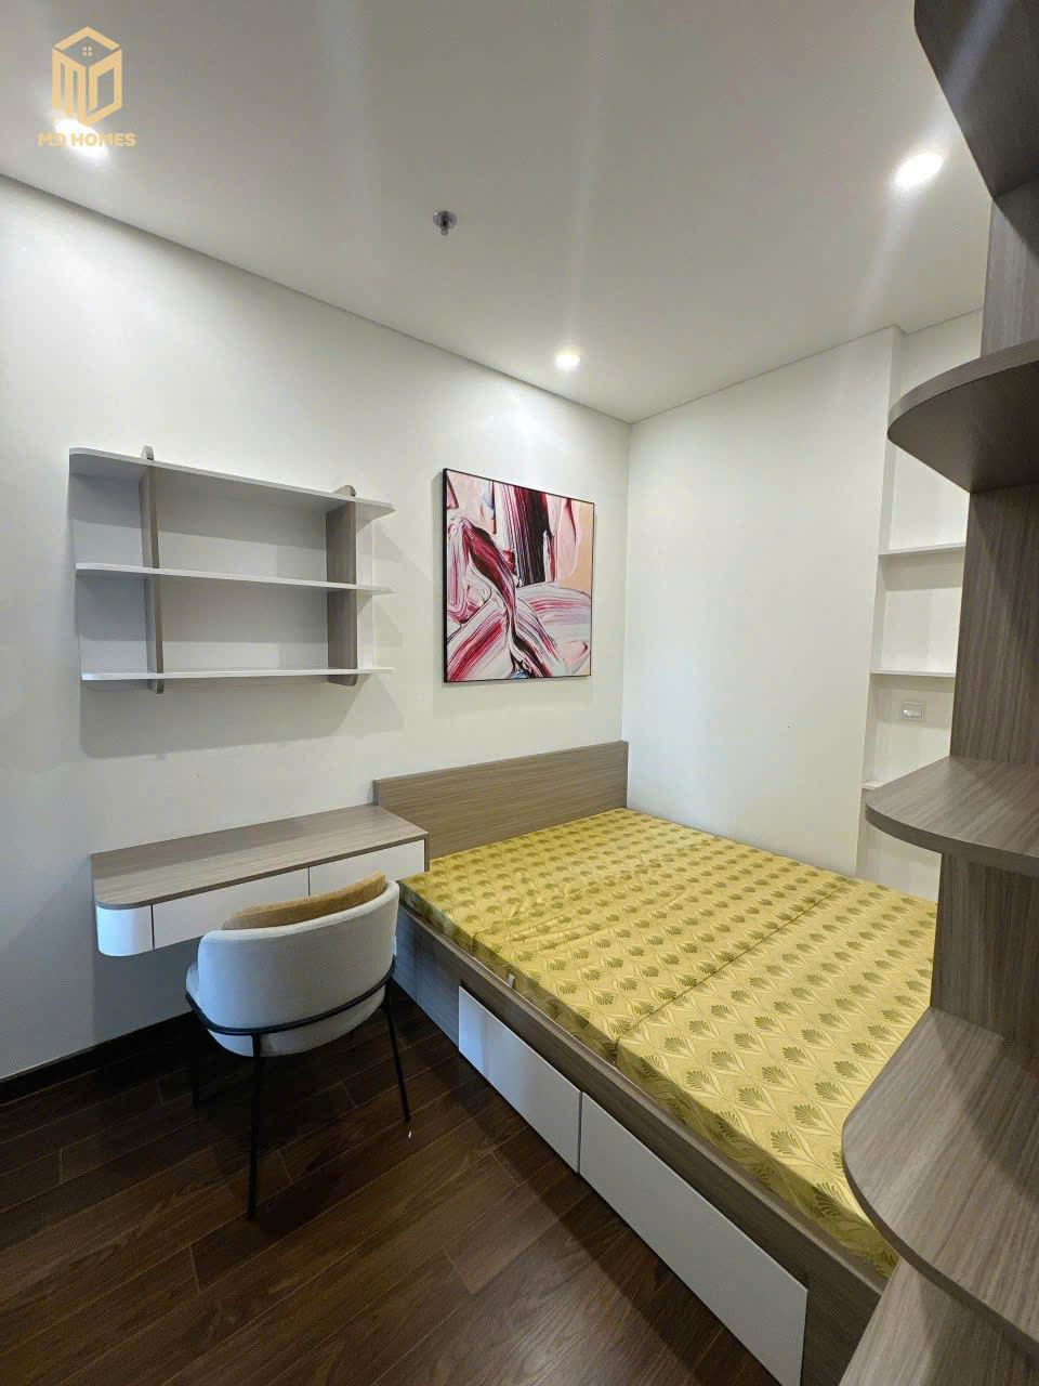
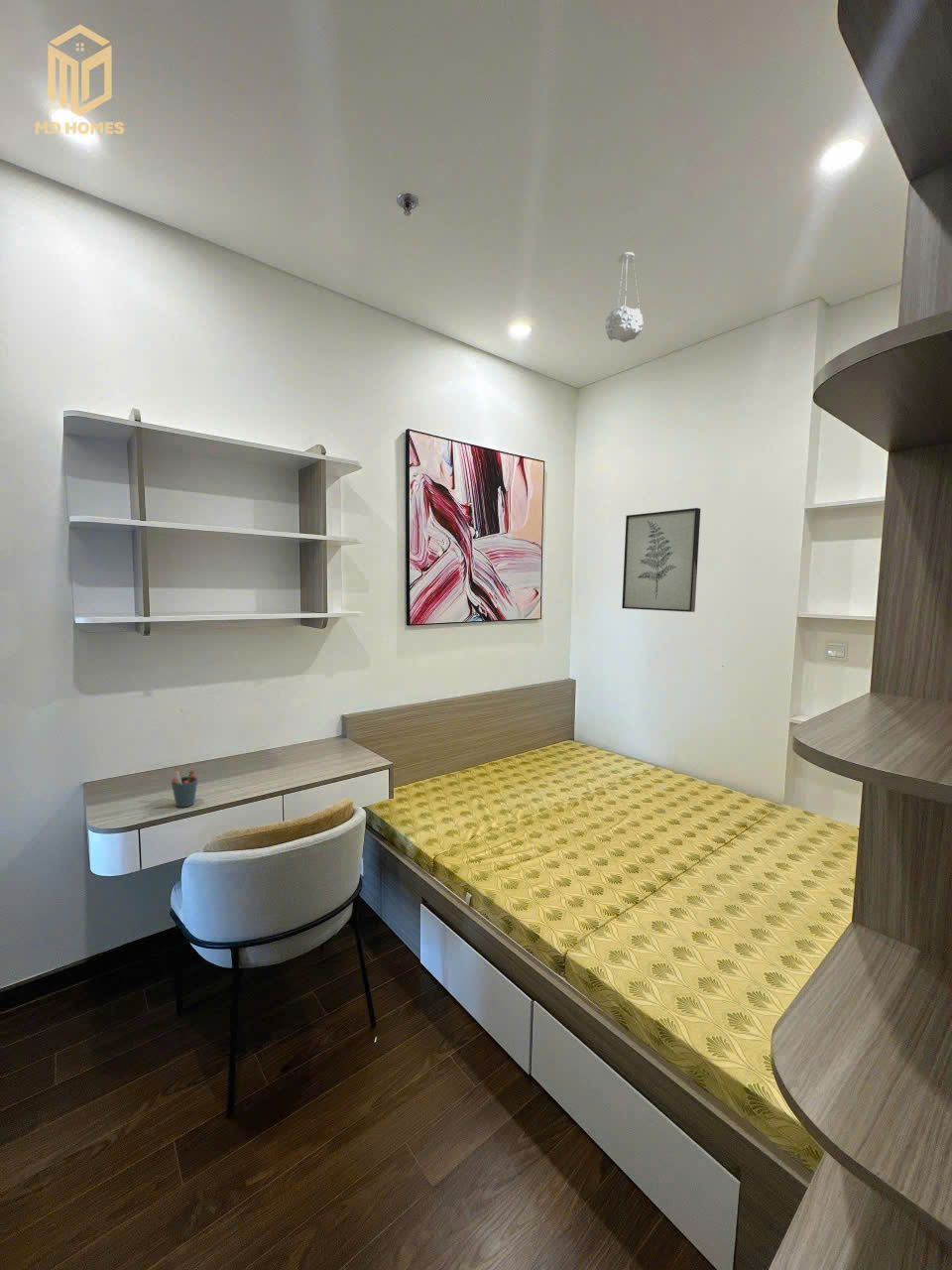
+ pendant light [604,251,645,343]
+ wall art [621,507,701,613]
+ pen holder [171,769,198,809]
